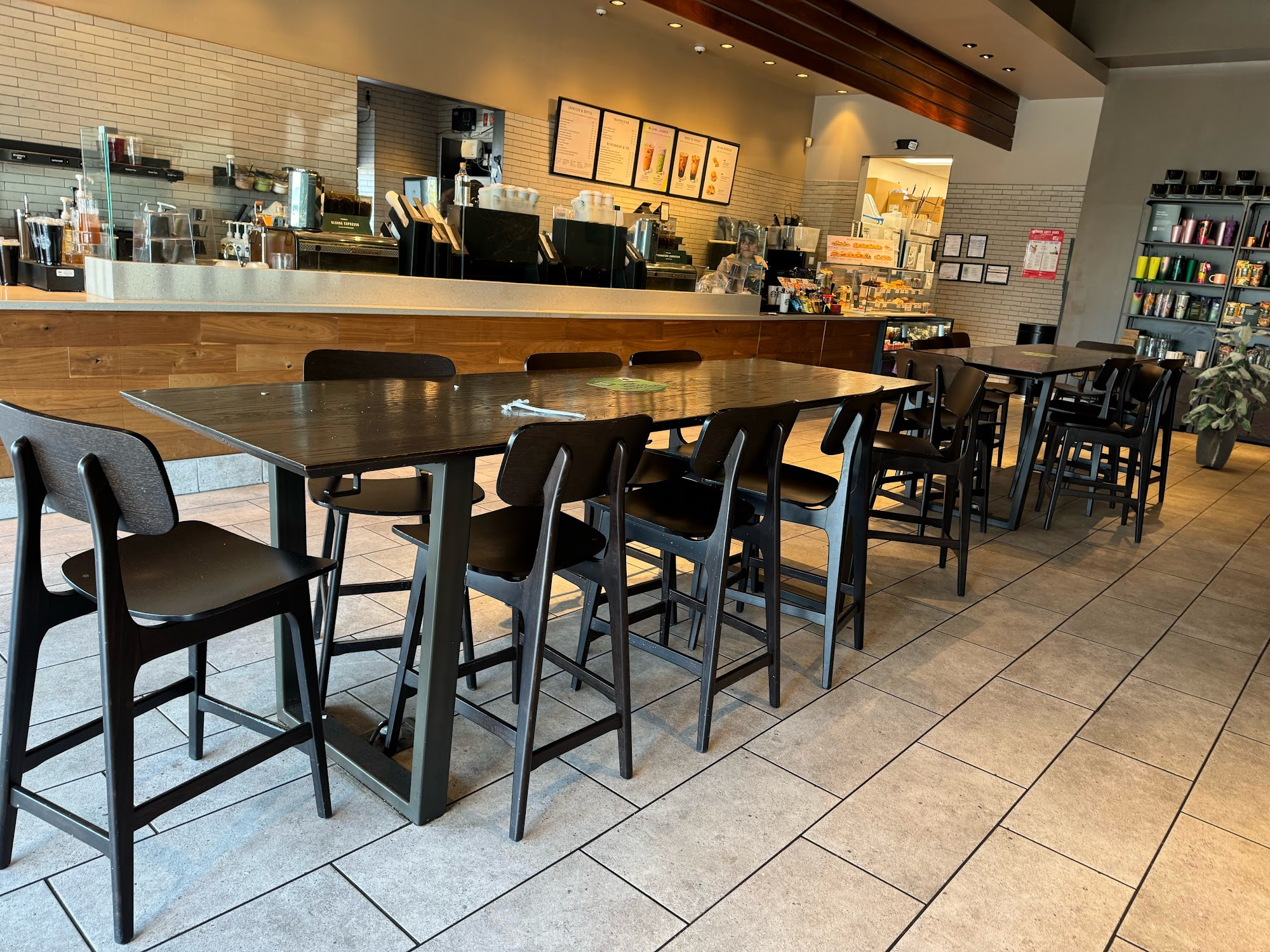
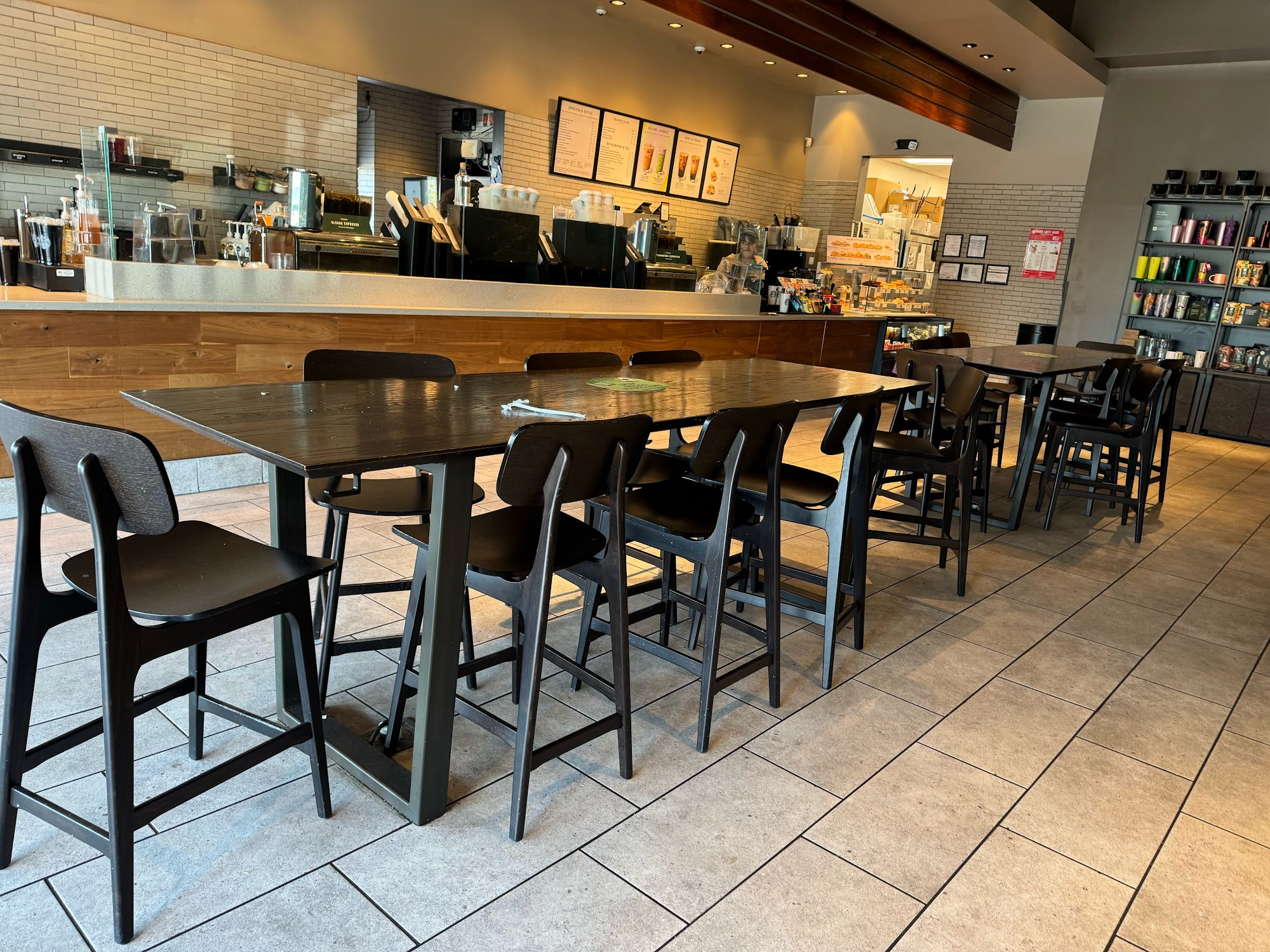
- indoor plant [1181,317,1270,469]
